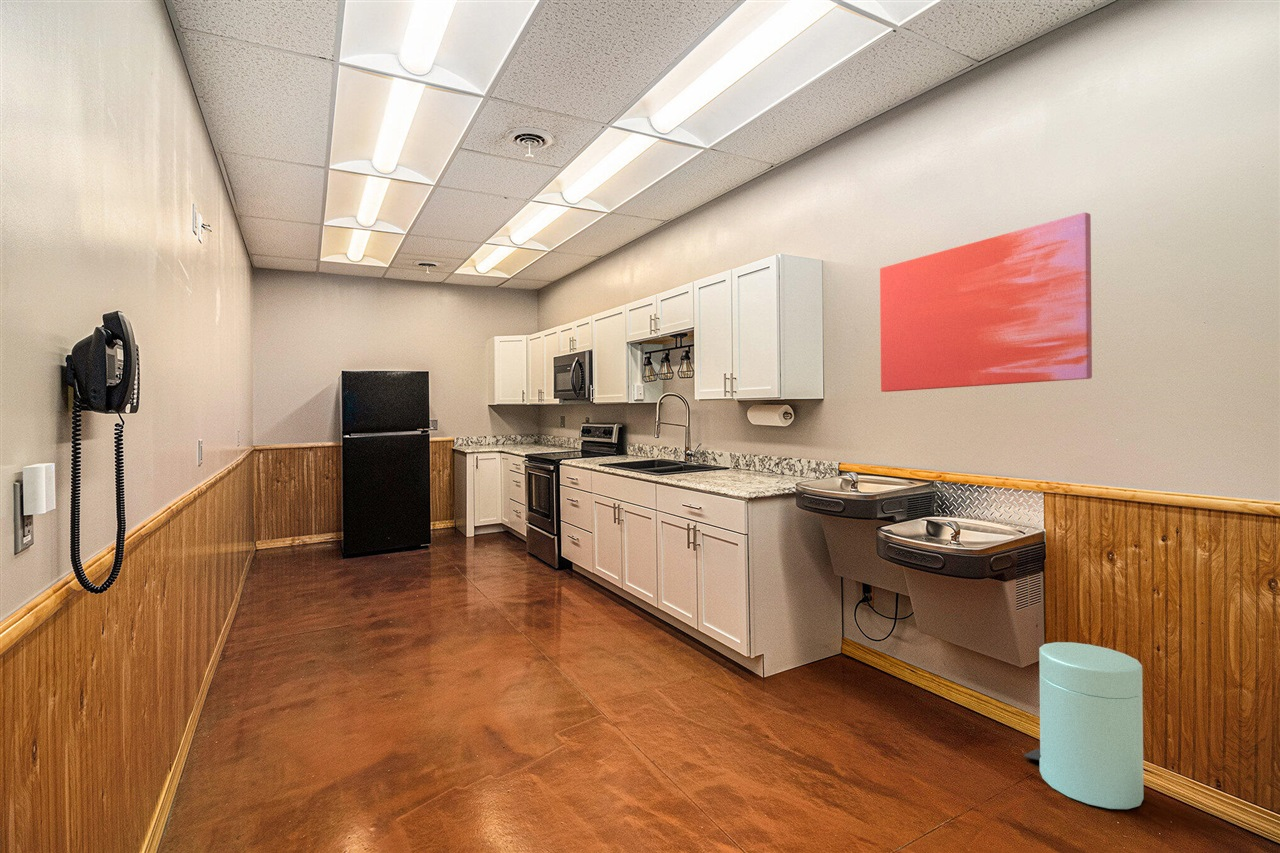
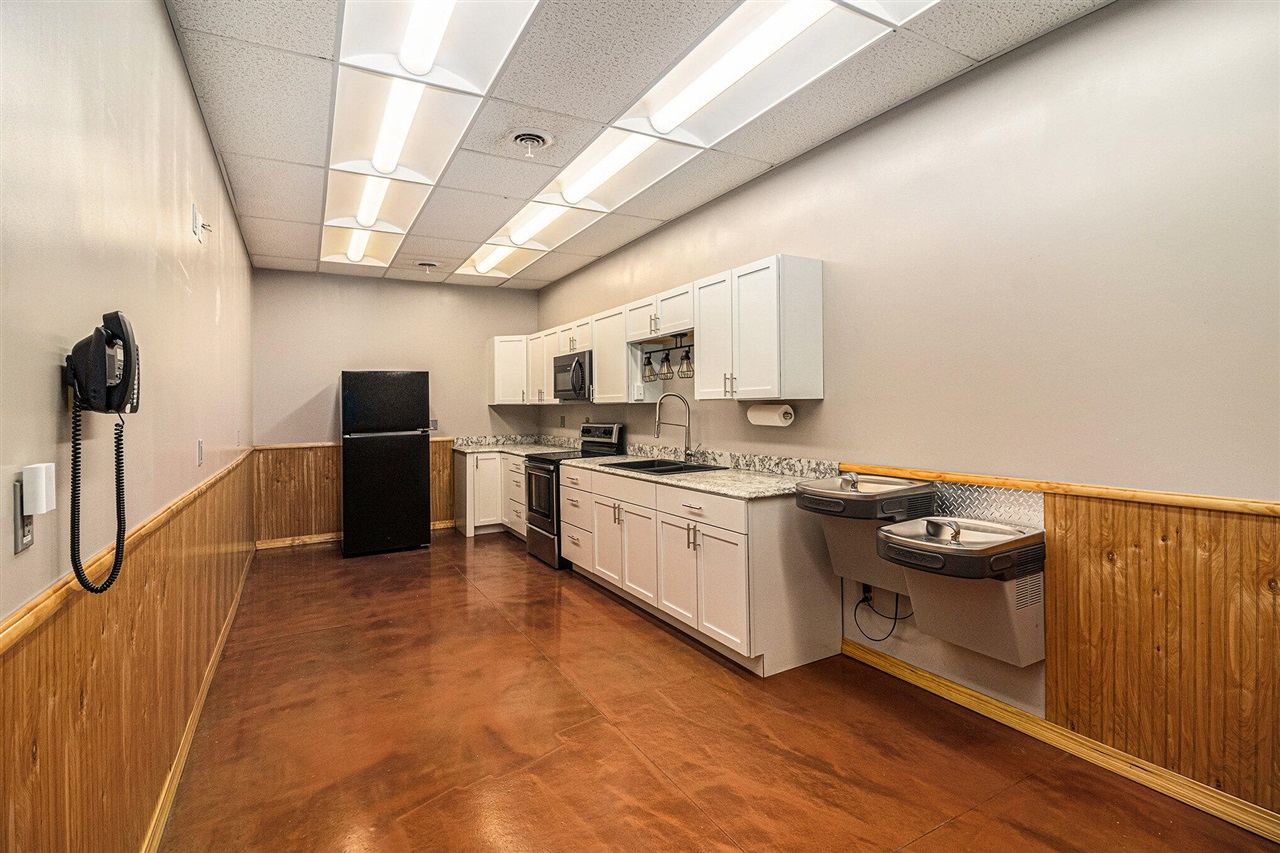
- wall art [879,212,1093,393]
- trash can [1023,641,1144,810]
